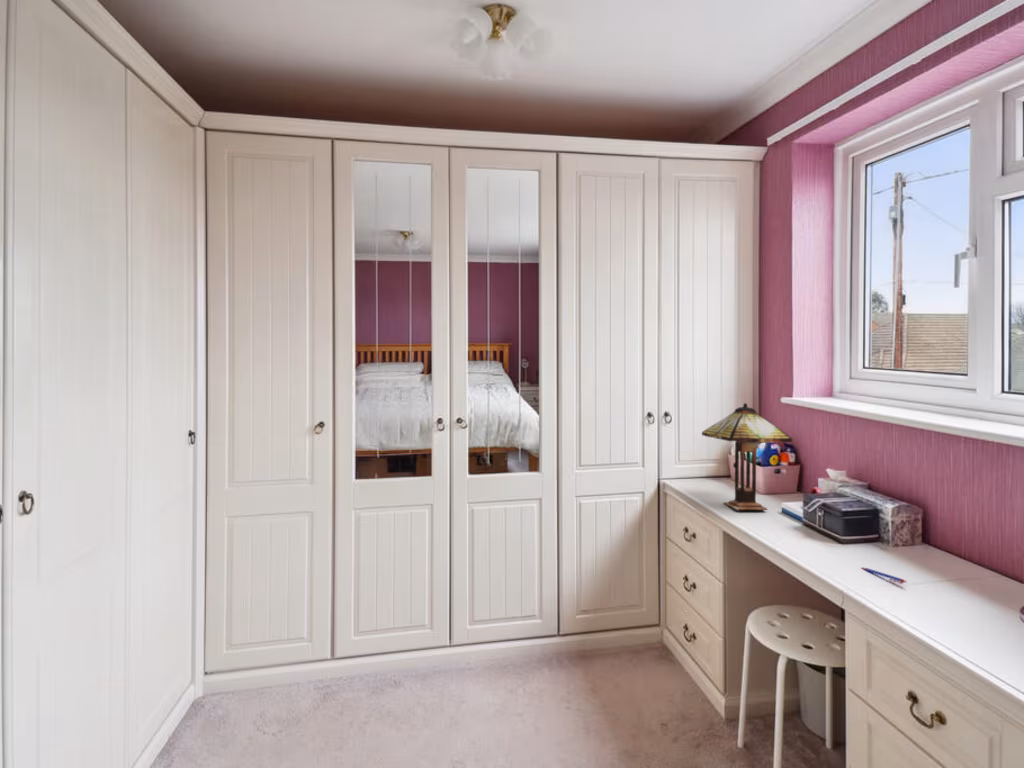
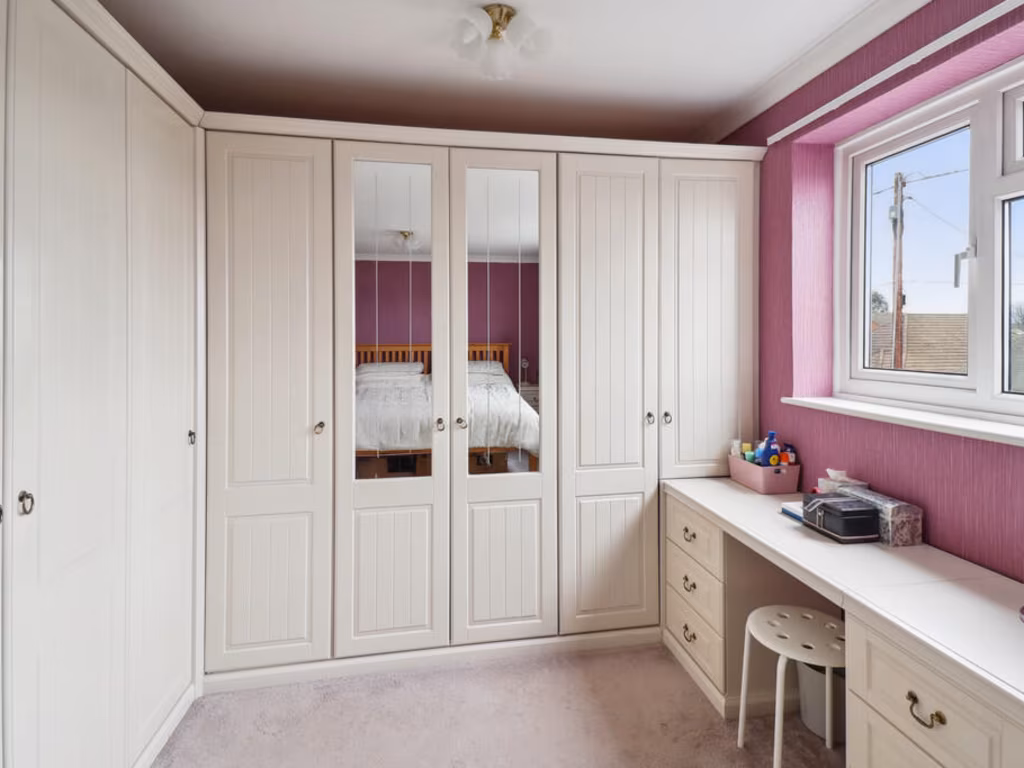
- pen [861,566,908,585]
- table lamp [701,402,793,511]
